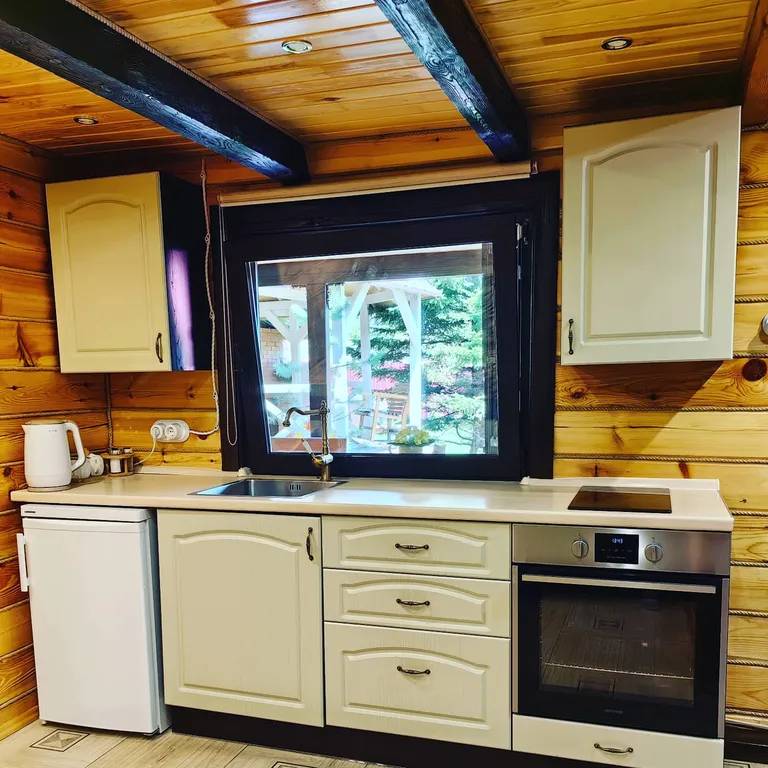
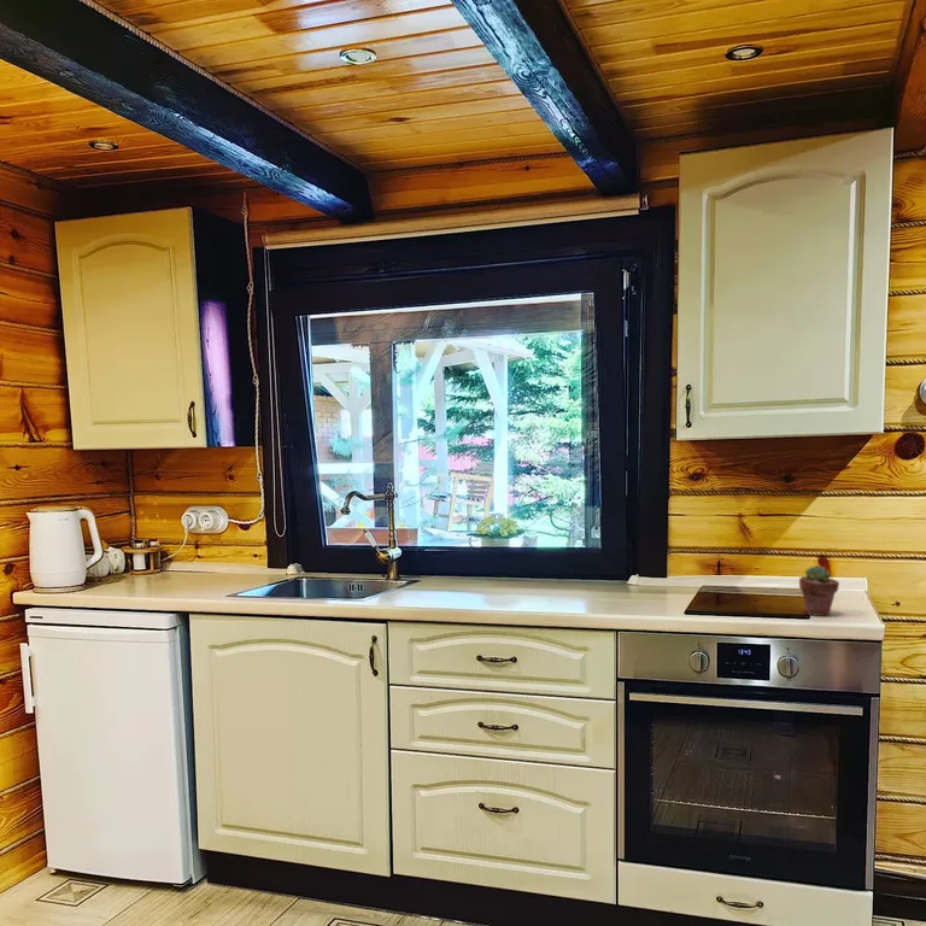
+ potted succulent [798,564,840,617]
